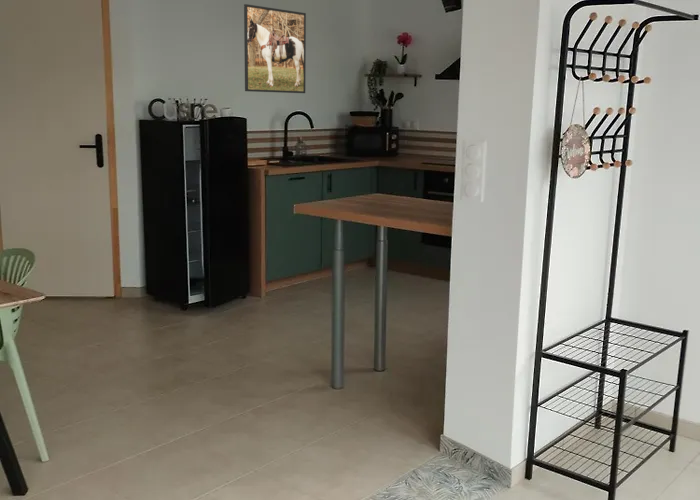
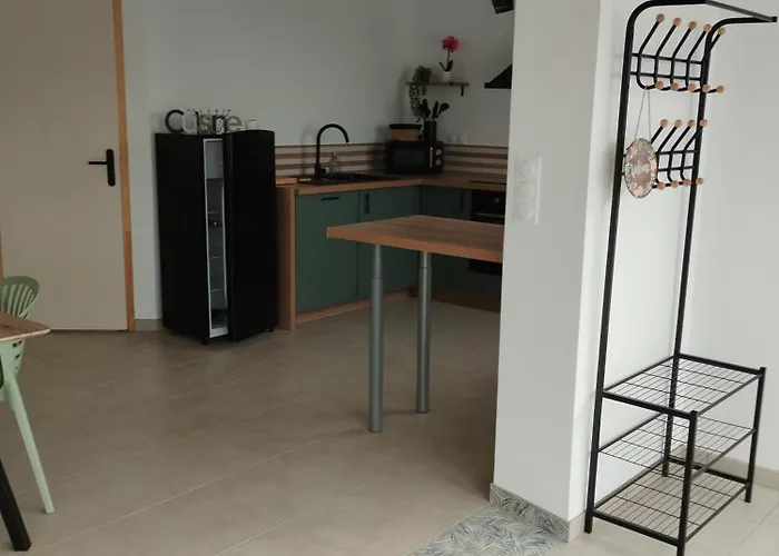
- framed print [243,3,307,94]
